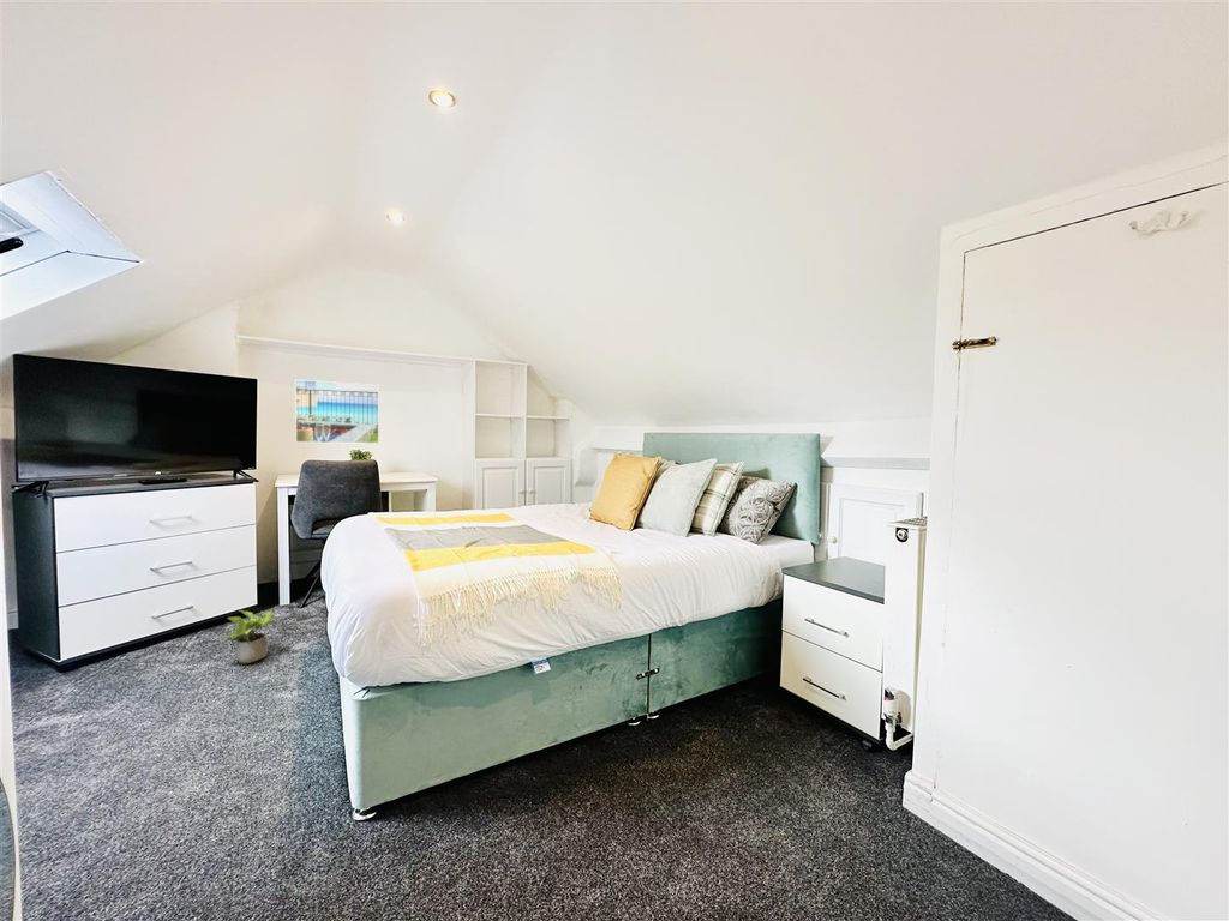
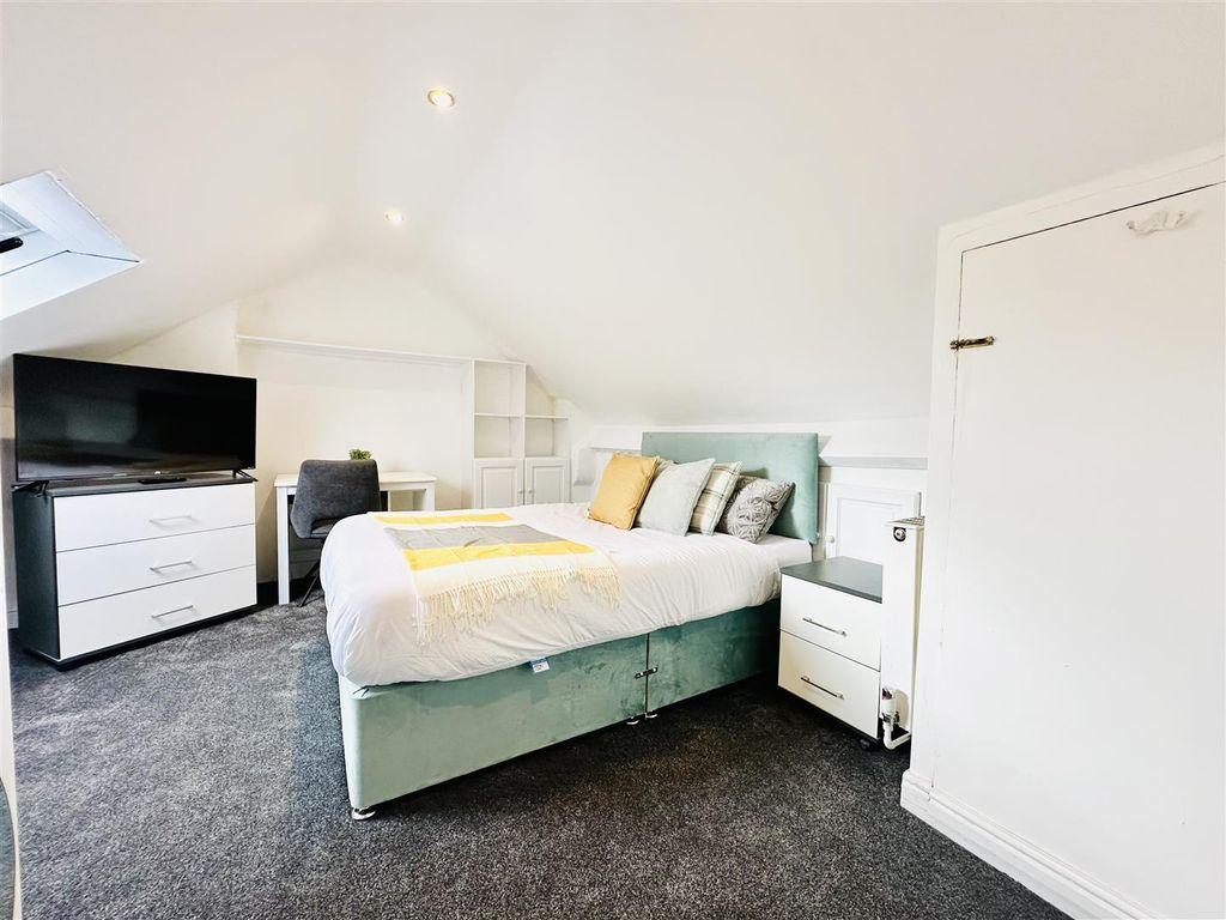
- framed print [294,378,380,445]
- potted plant [218,609,277,664]
